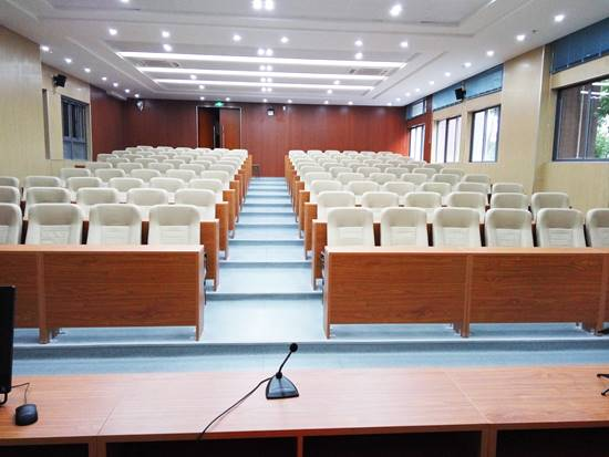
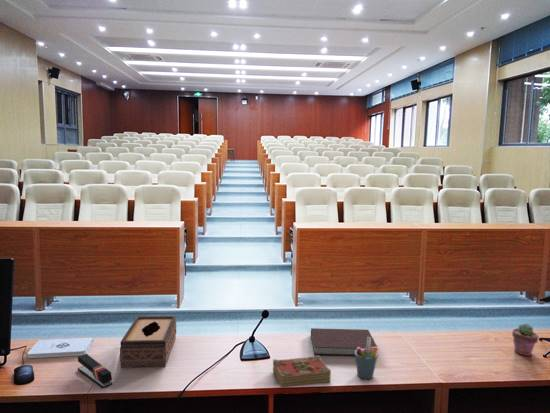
+ notepad [26,337,94,359]
+ tissue box [119,315,177,369]
+ potted succulent [511,323,539,357]
+ book [272,355,332,389]
+ pen holder [354,337,379,380]
+ stapler [77,353,113,389]
+ notebook [310,327,379,357]
